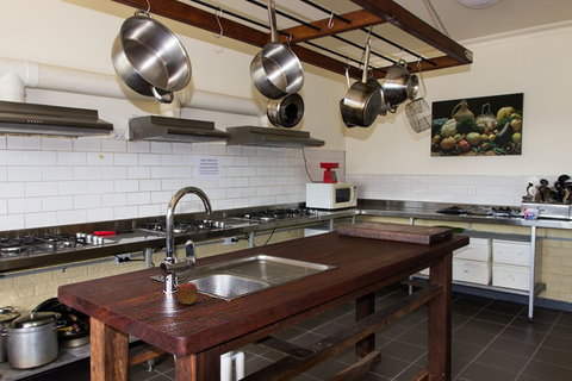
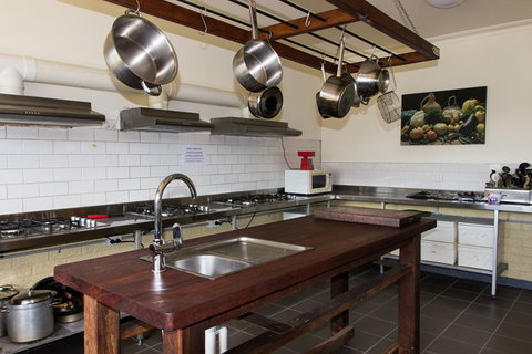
- fruit [176,277,199,305]
